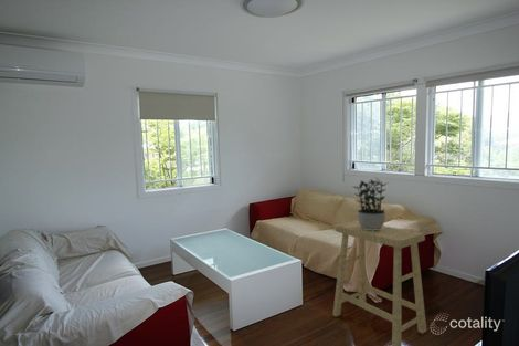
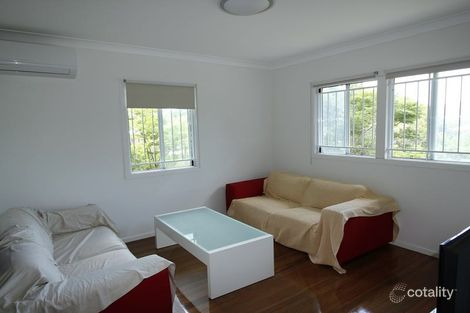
- potted plant [351,177,390,231]
- stool [331,219,427,346]
